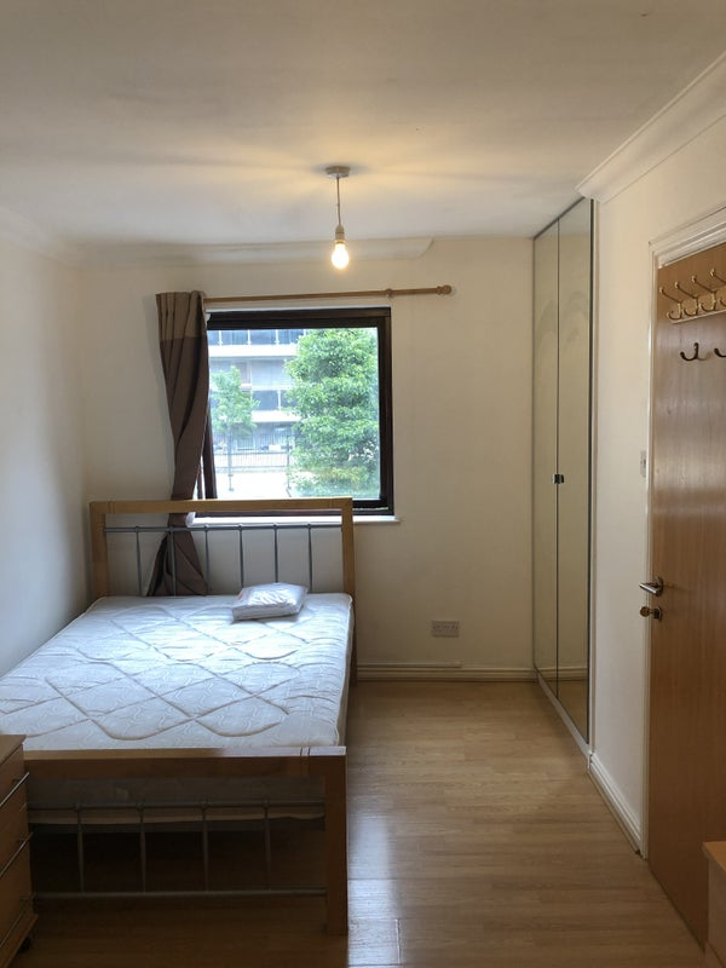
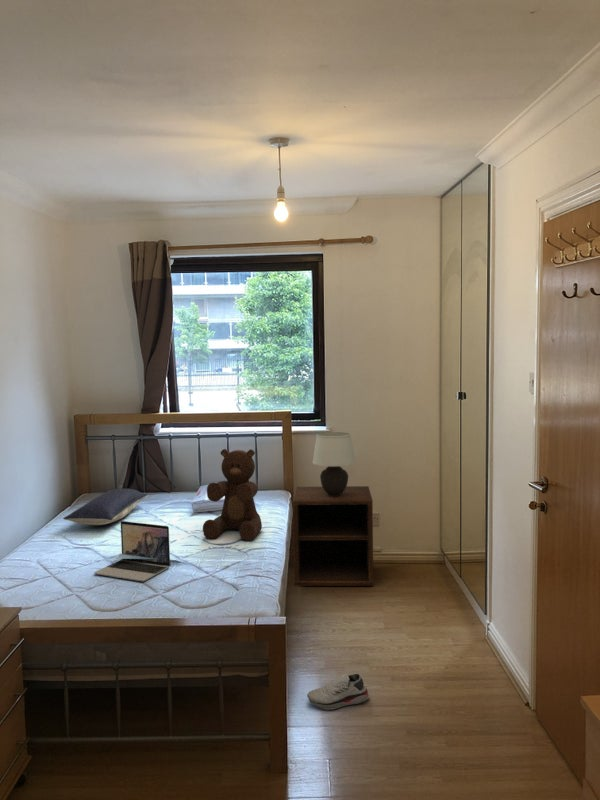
+ shoe [306,672,370,710]
+ laptop [93,520,171,582]
+ teddy bear [202,448,263,542]
+ table lamp [311,431,357,496]
+ nightstand [292,485,374,587]
+ pillow [62,488,150,526]
